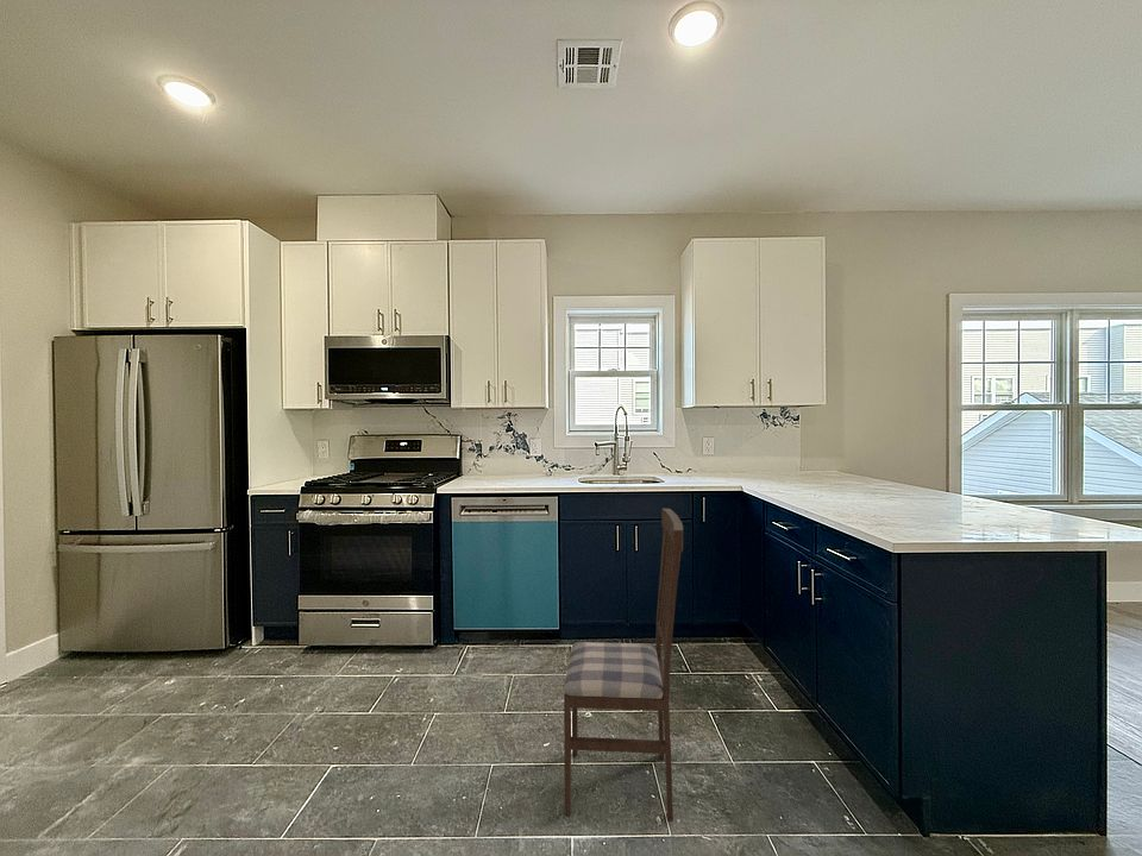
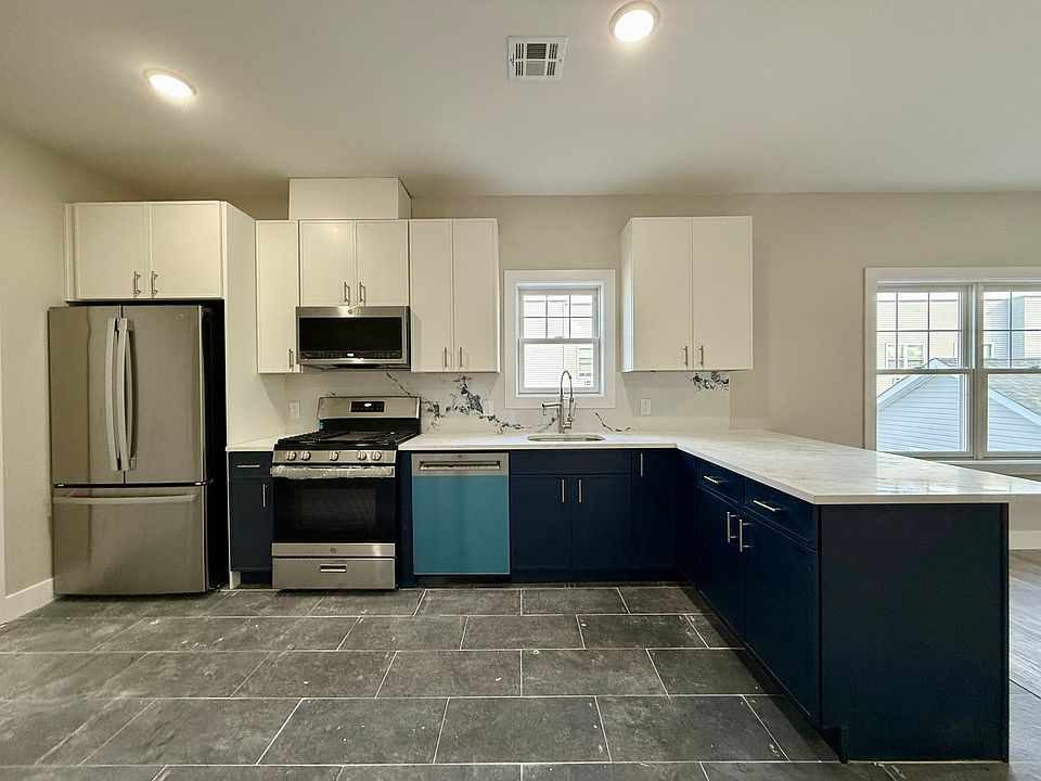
- dining chair [563,508,684,822]
